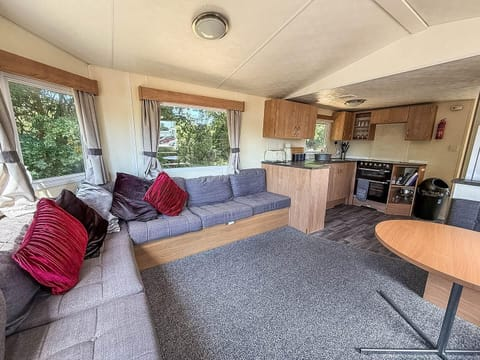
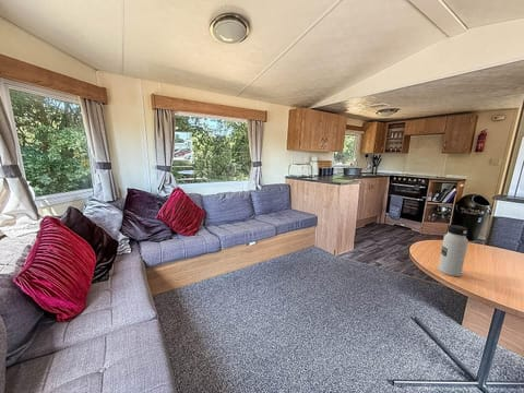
+ water bottle [438,224,469,277]
